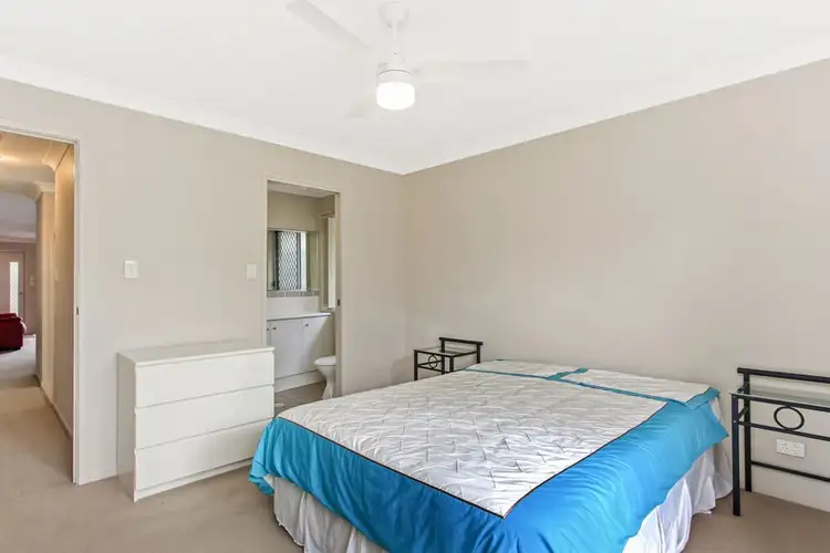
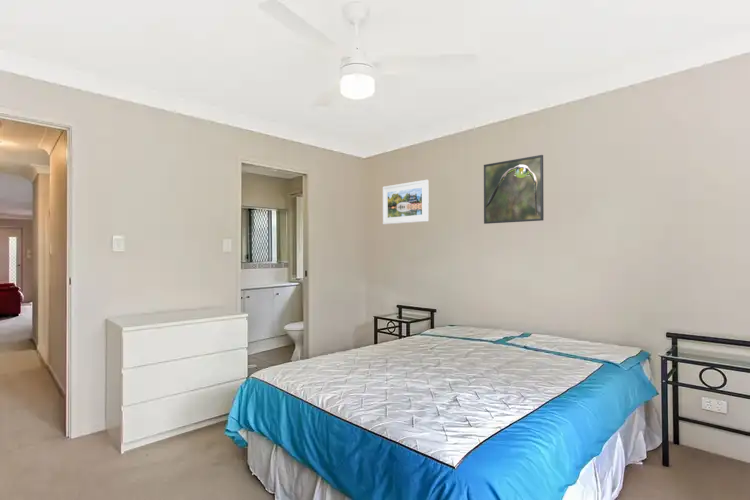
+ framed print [483,154,545,225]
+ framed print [382,179,430,225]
